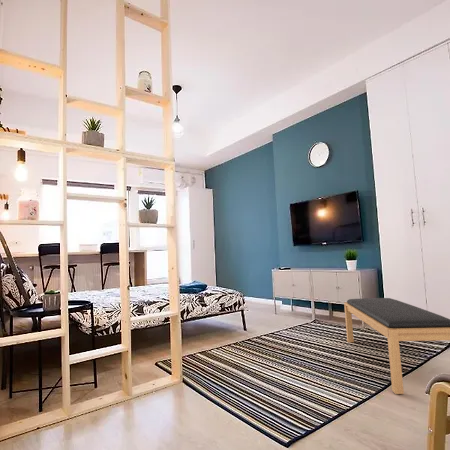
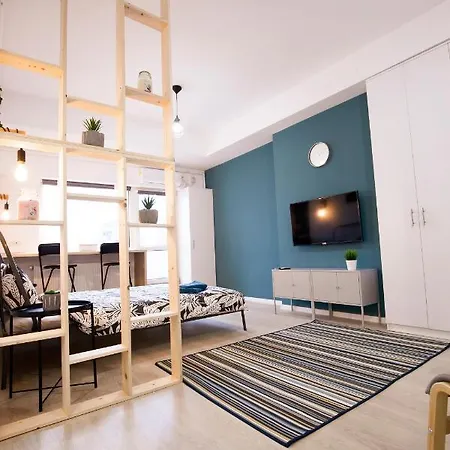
- bench [343,297,450,395]
